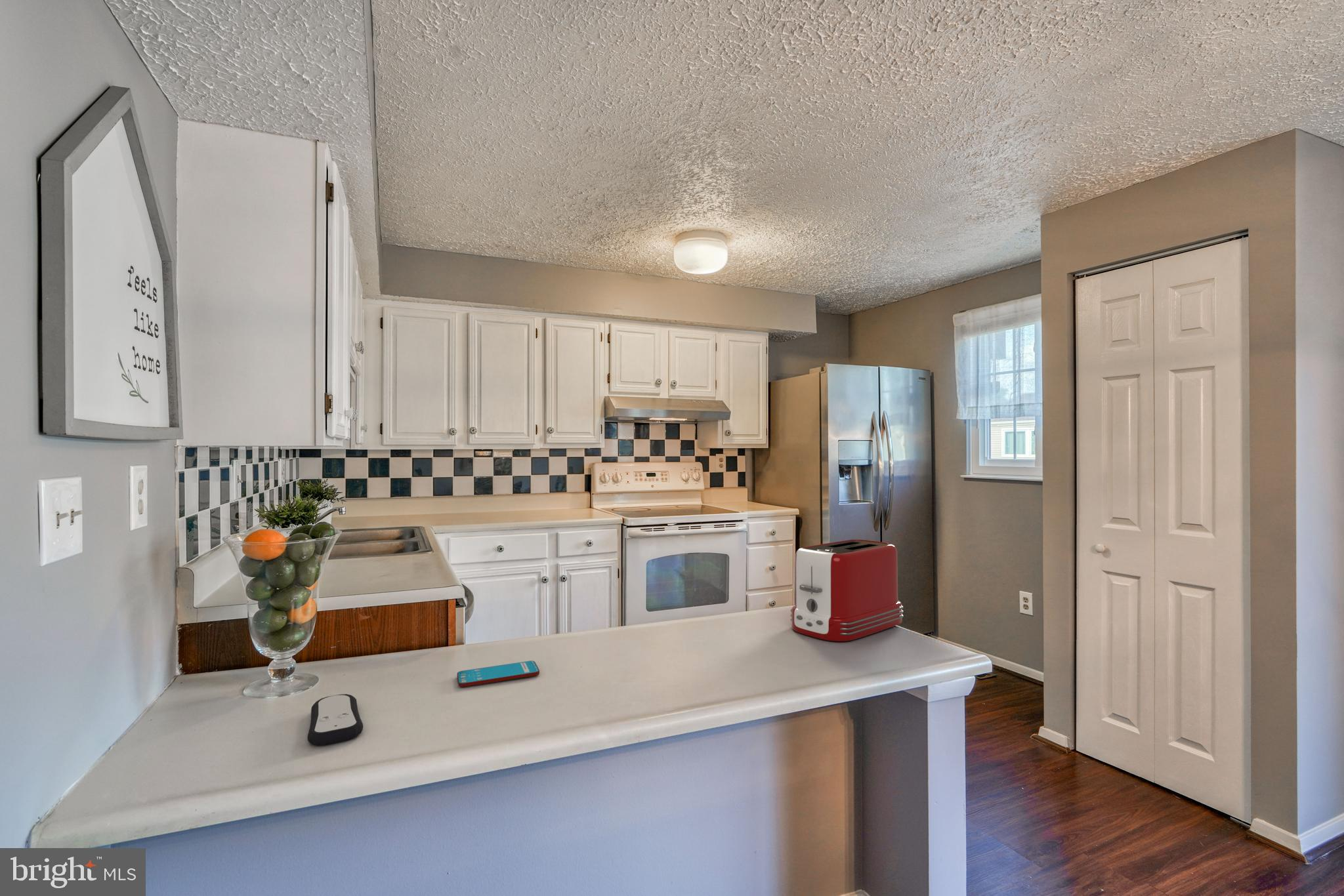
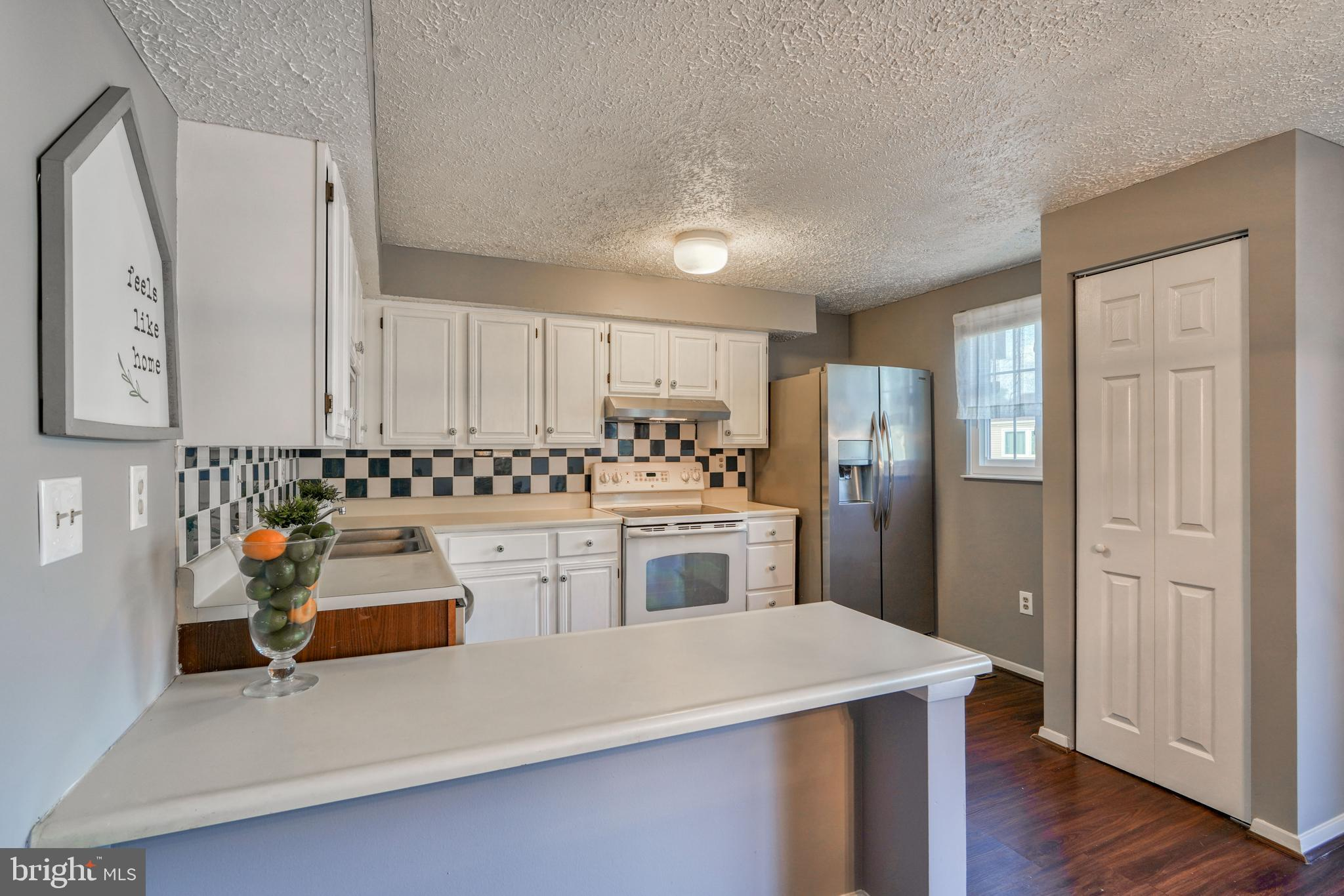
- remote control [306,693,364,746]
- toaster [790,539,904,642]
- smartphone [457,660,540,687]
